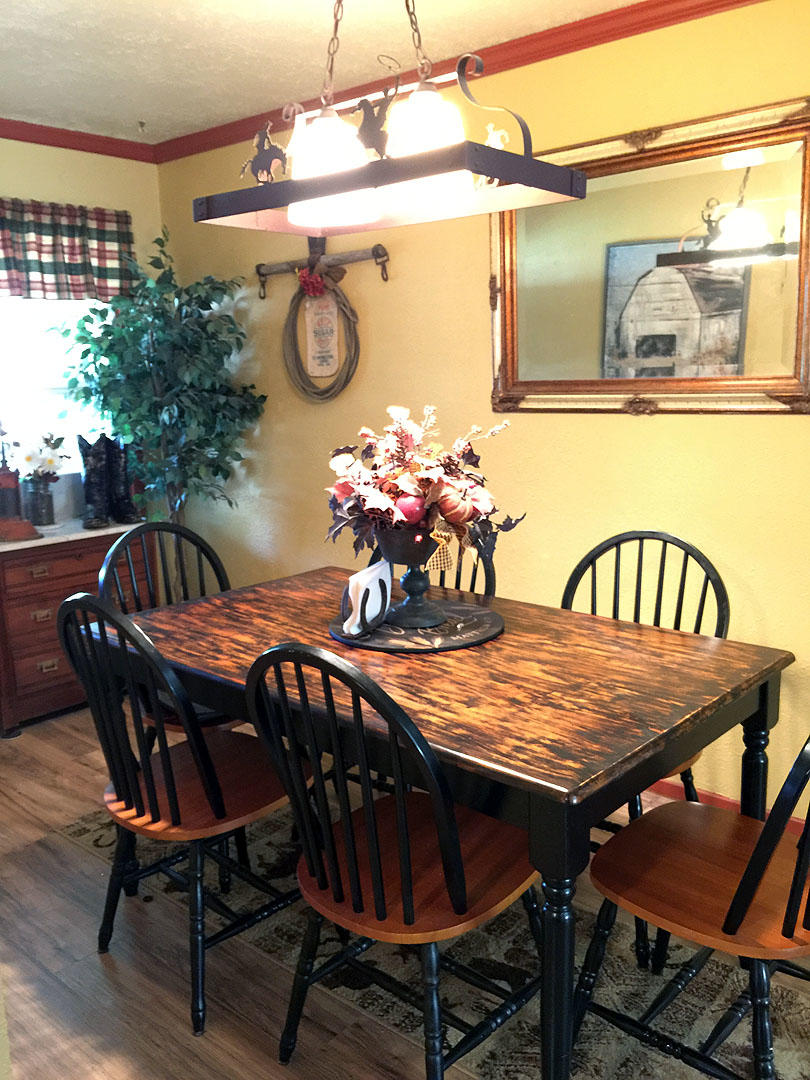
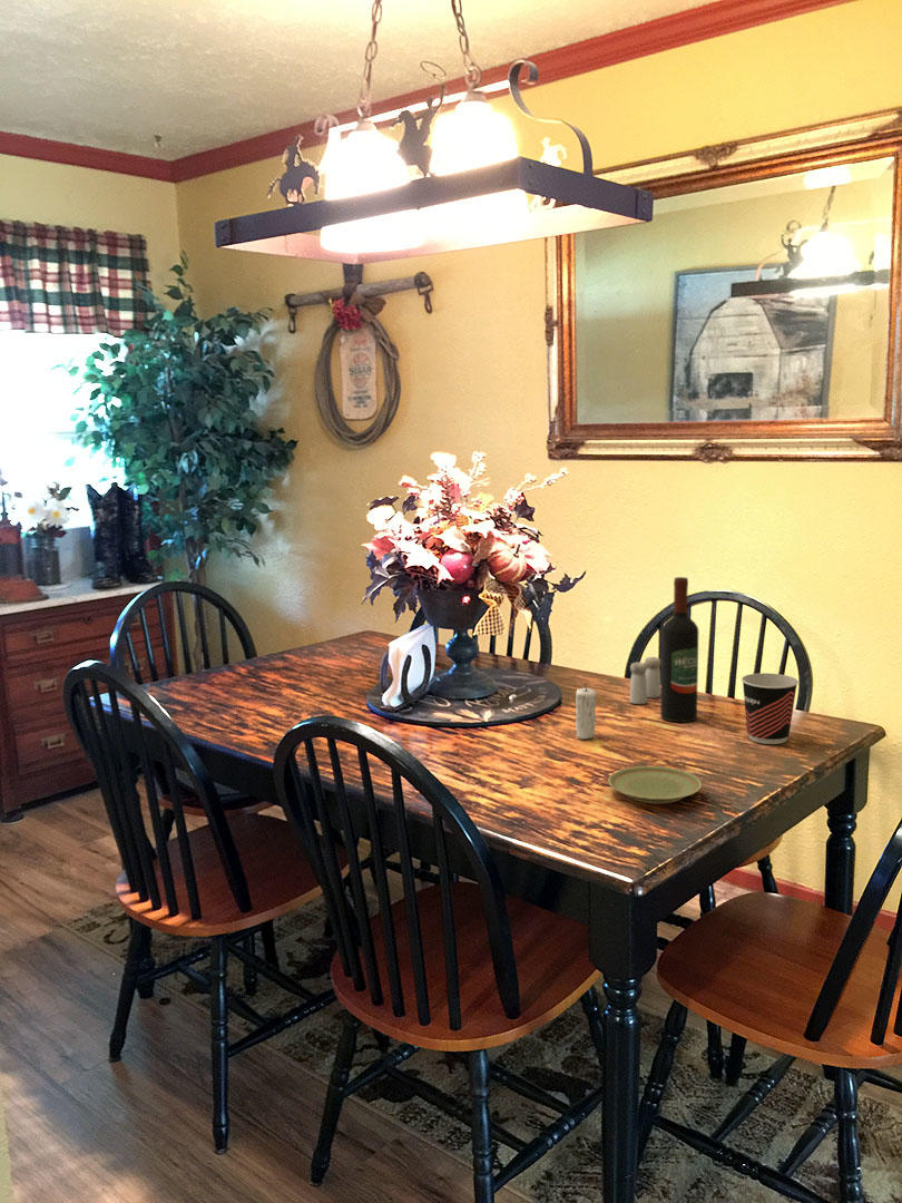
+ candle [575,684,597,740]
+ plate [607,765,703,804]
+ wine bottle [659,576,699,723]
+ cup [741,672,800,745]
+ salt and pepper shaker [629,656,661,705]
